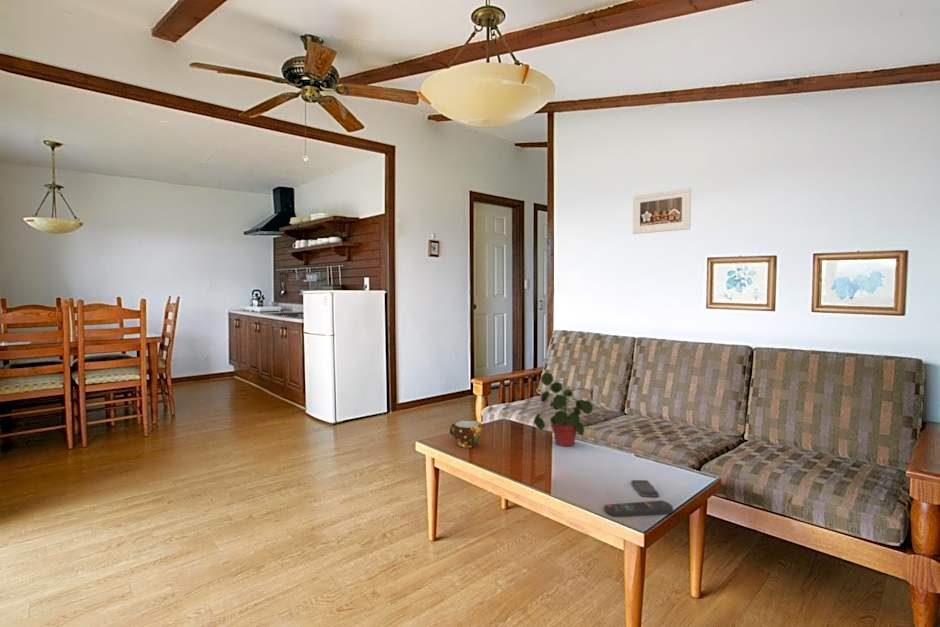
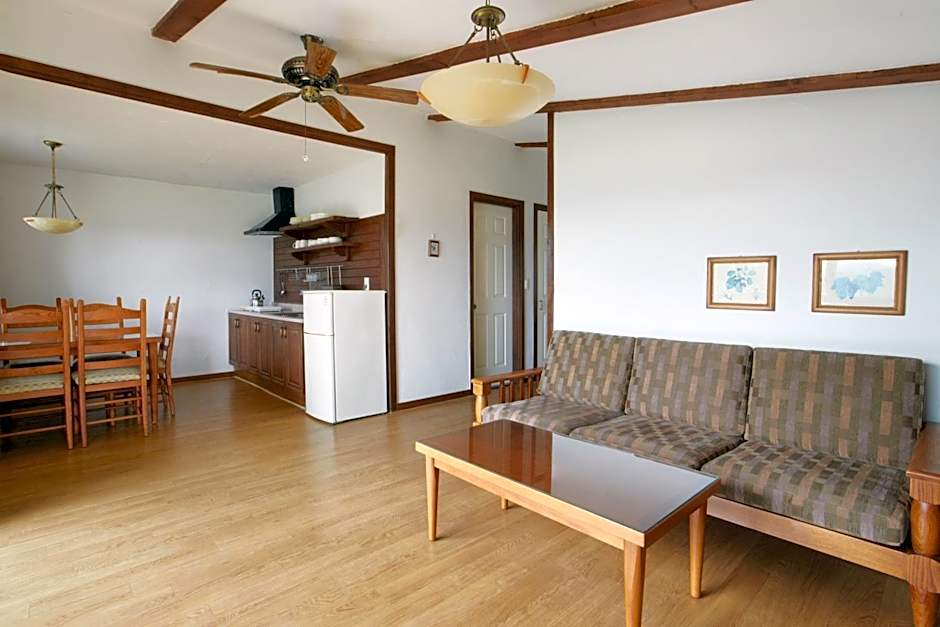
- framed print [632,187,692,235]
- potted plant [533,372,594,447]
- cup [449,419,482,448]
- smartphone [630,479,660,498]
- remote control [603,499,674,518]
